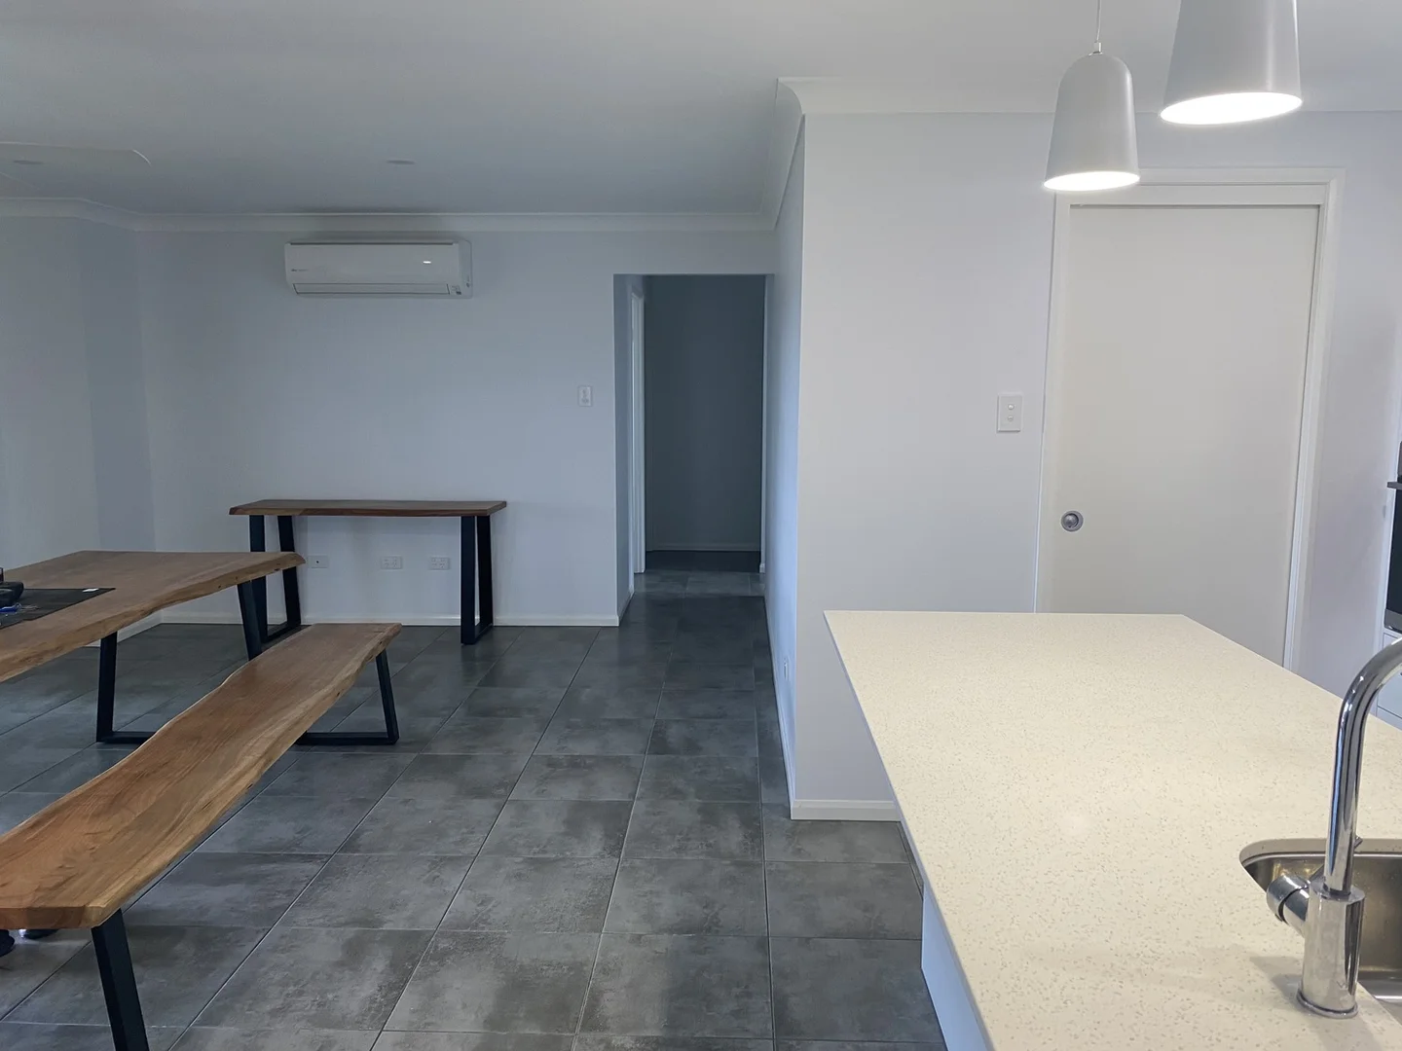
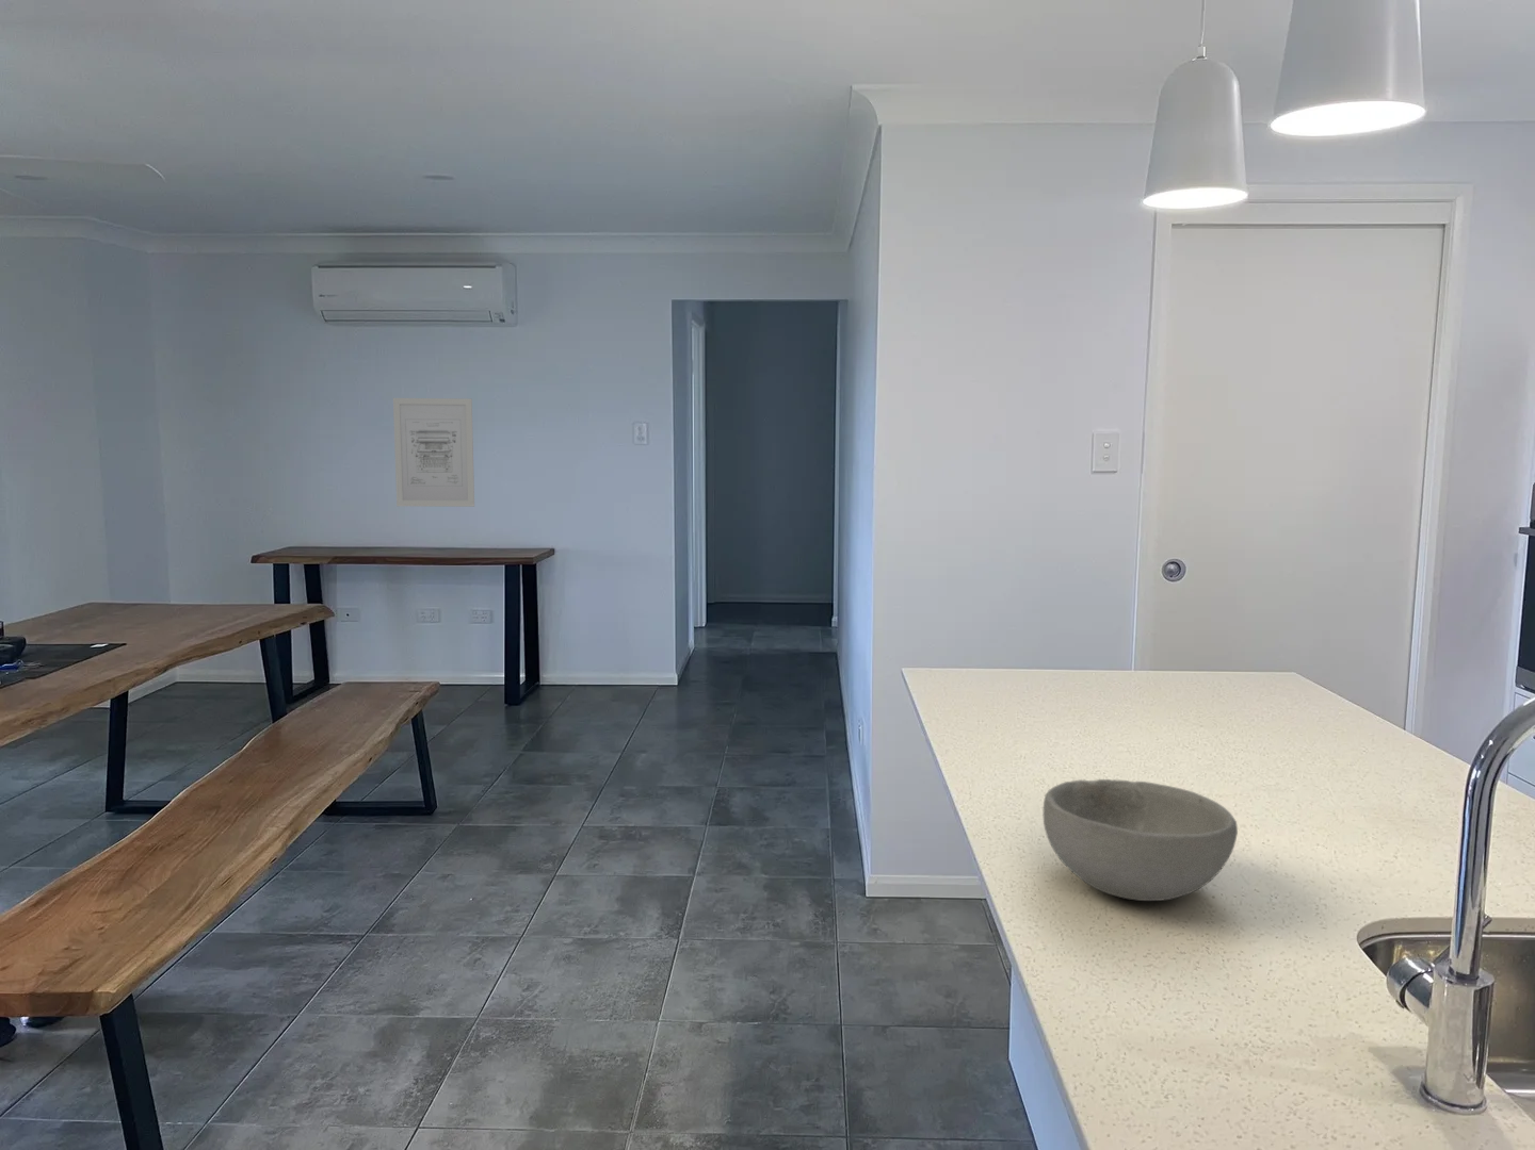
+ bowl [1042,778,1239,902]
+ wall art [393,397,475,507]
